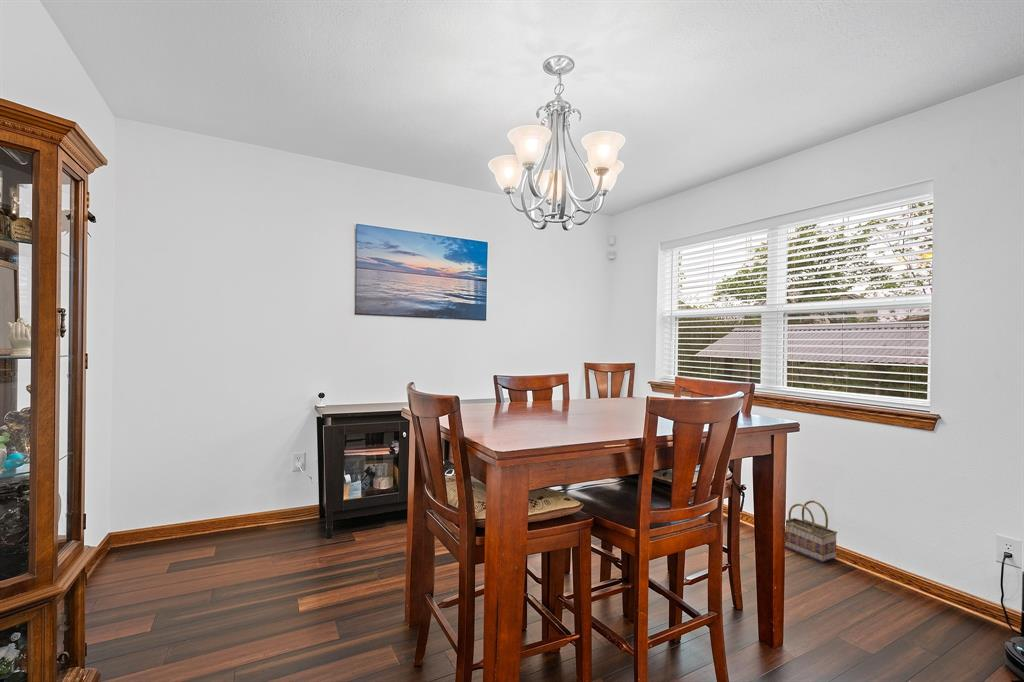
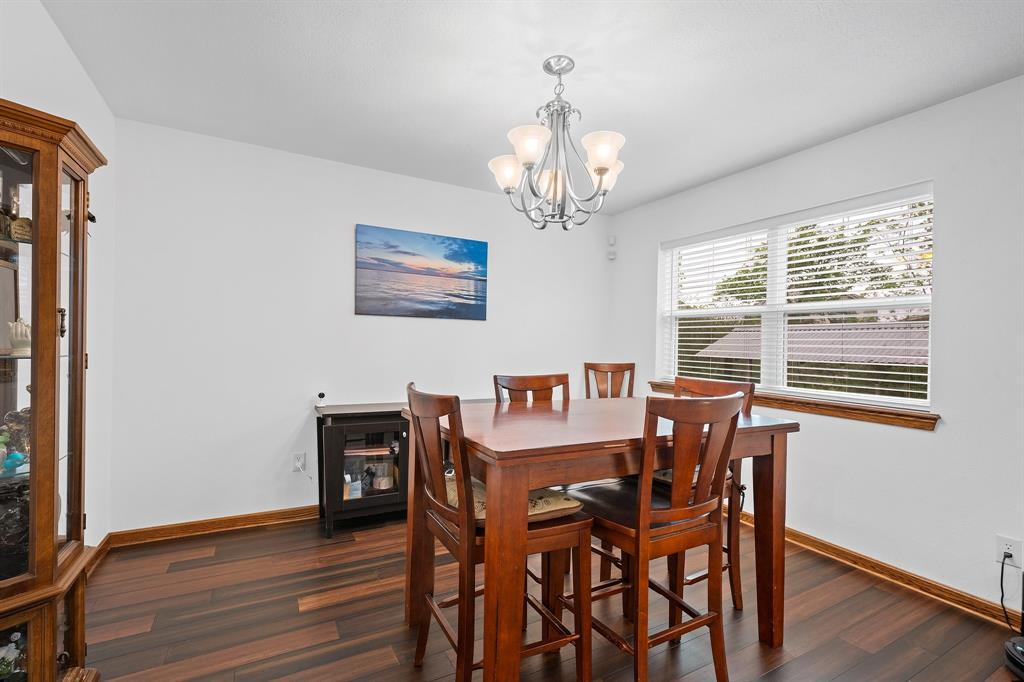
- basket [784,500,838,563]
